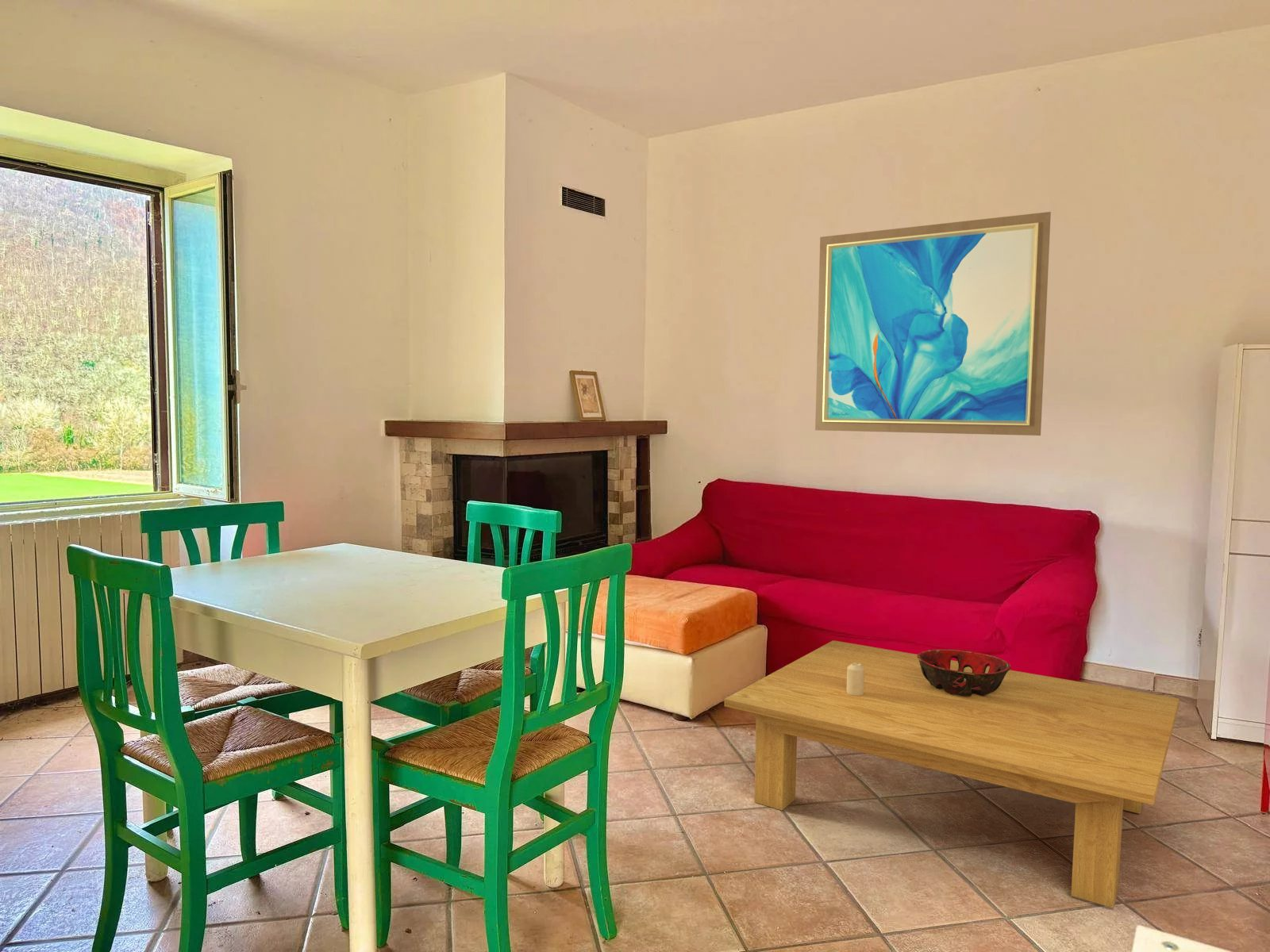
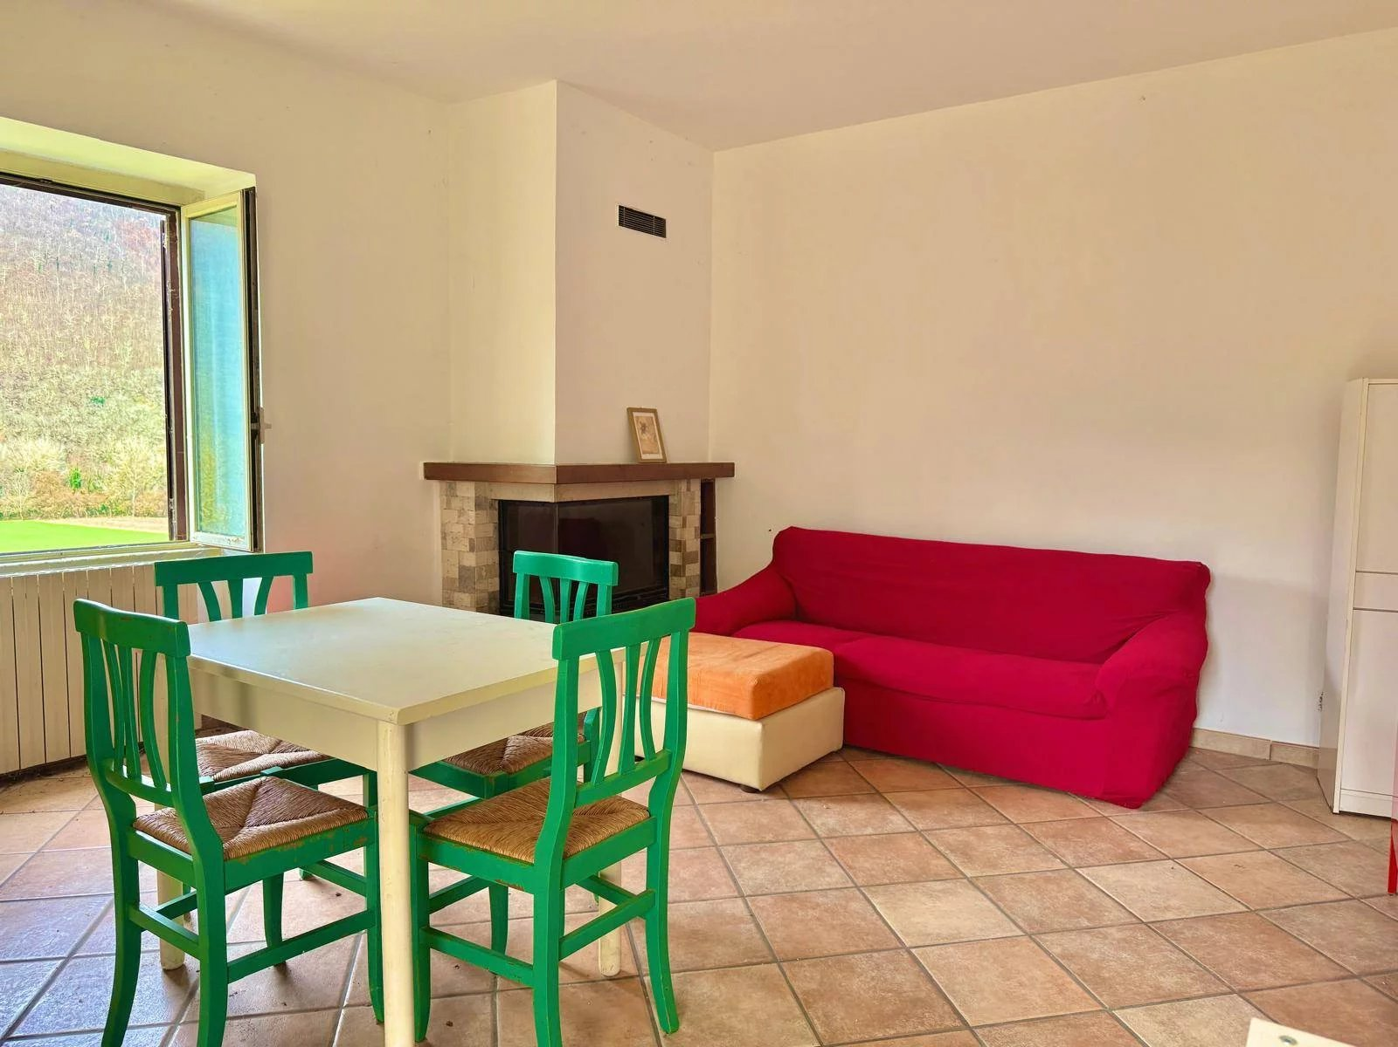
- decorative bowl [917,649,1011,696]
- wall art [814,211,1052,436]
- candle [847,662,864,696]
- coffee table [724,640,1180,909]
